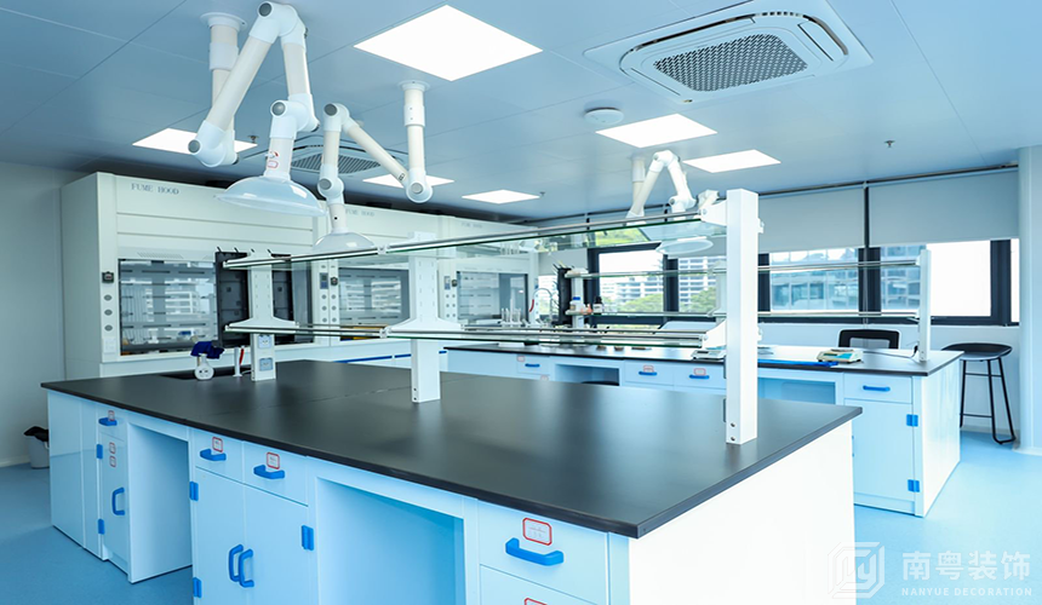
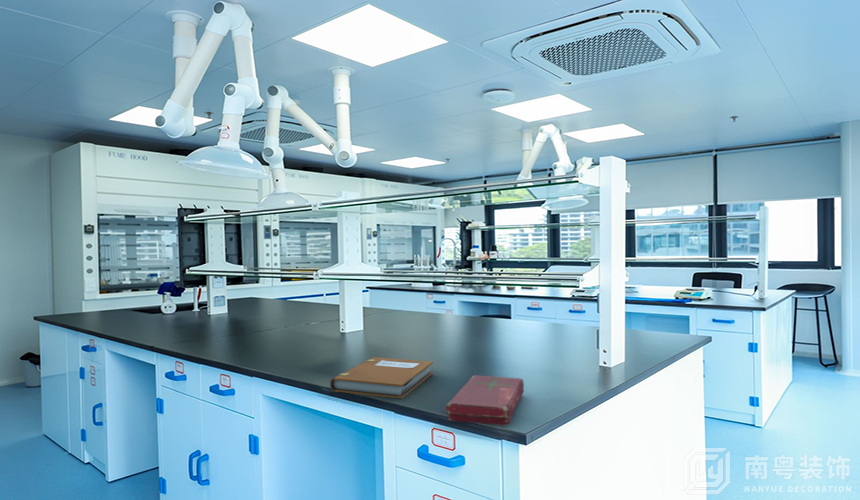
+ notebook [329,356,434,399]
+ book [445,374,525,427]
